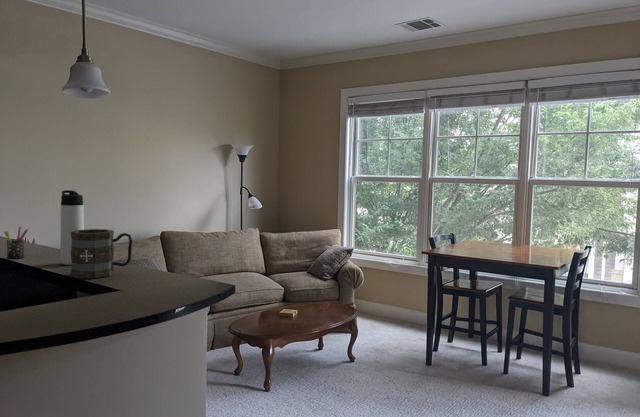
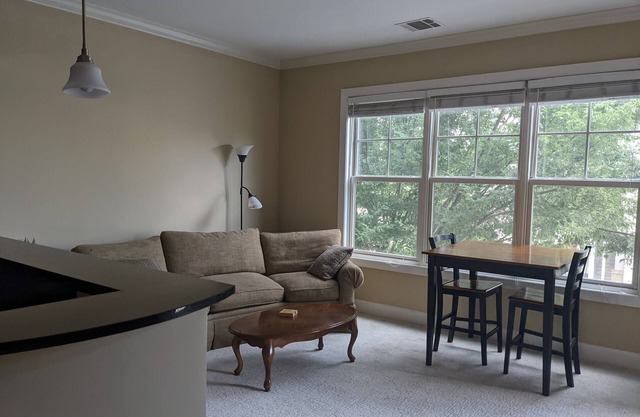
- thermos bottle [59,189,85,266]
- mug [70,228,133,279]
- pen holder [3,225,29,260]
